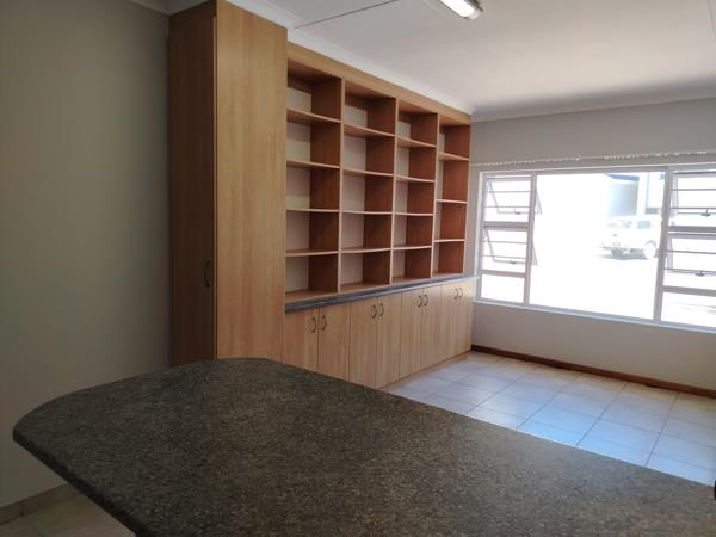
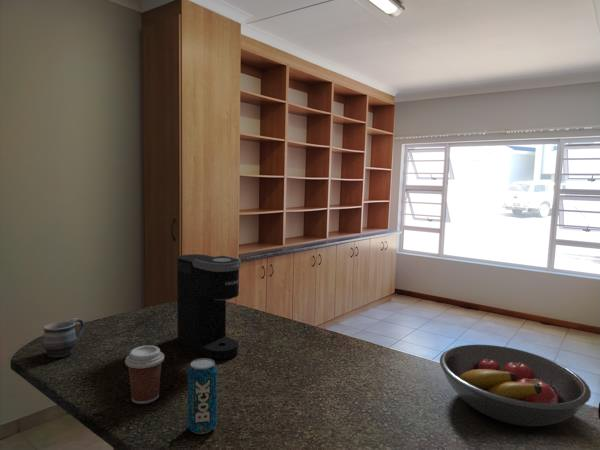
+ coffee maker [176,253,242,361]
+ beverage can [187,357,218,435]
+ fruit bowl [439,344,592,427]
+ coffee cup [124,344,165,405]
+ mug [42,317,85,359]
